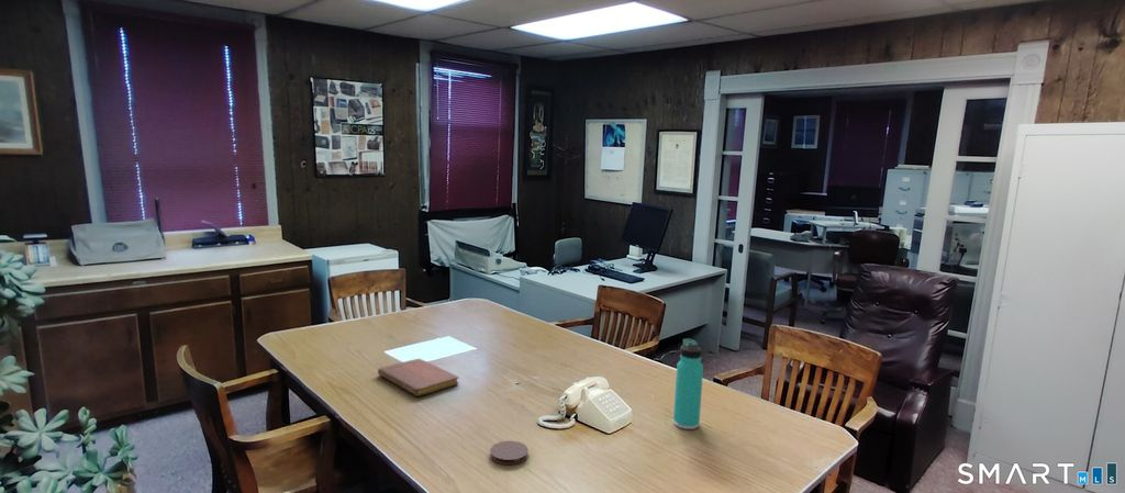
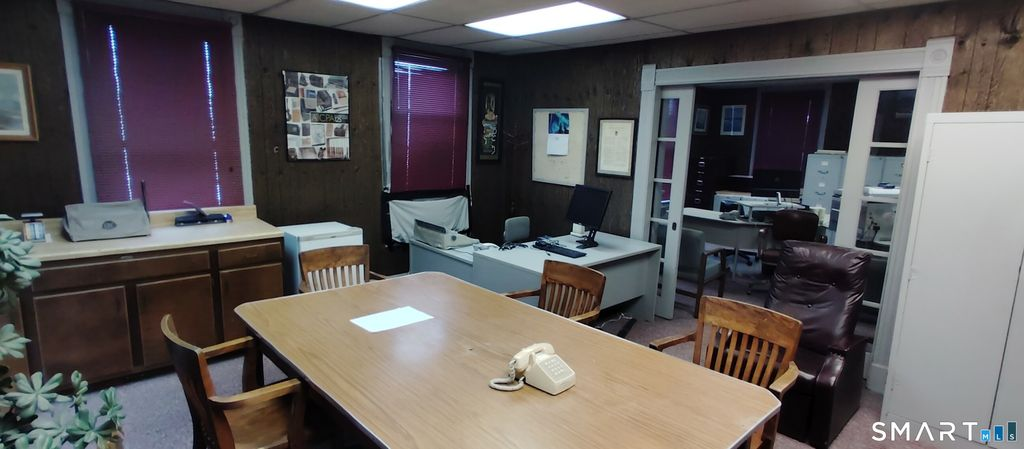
- notebook [377,358,459,397]
- thermos bottle [672,337,704,430]
- coaster [489,440,530,466]
